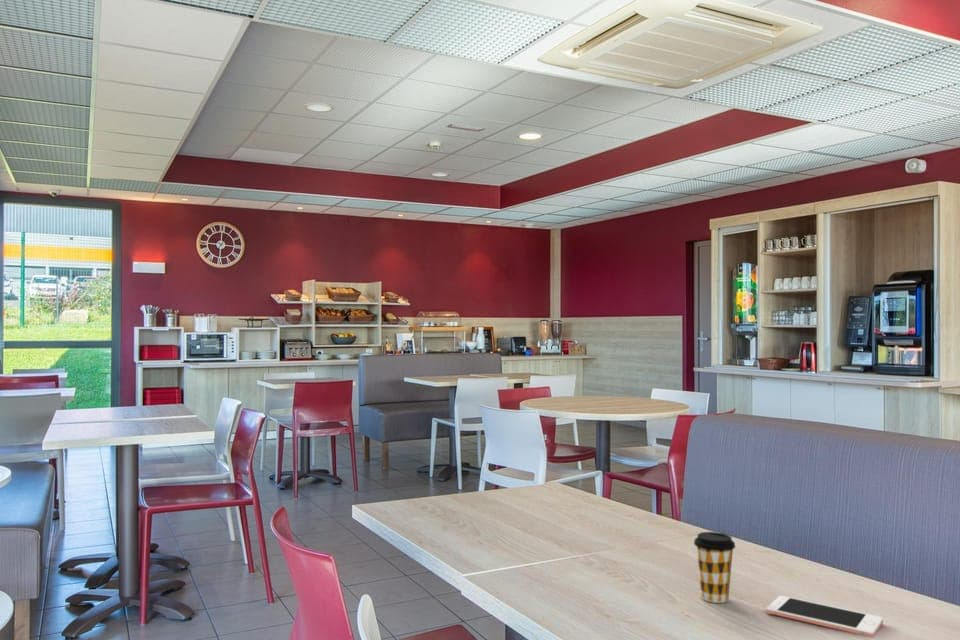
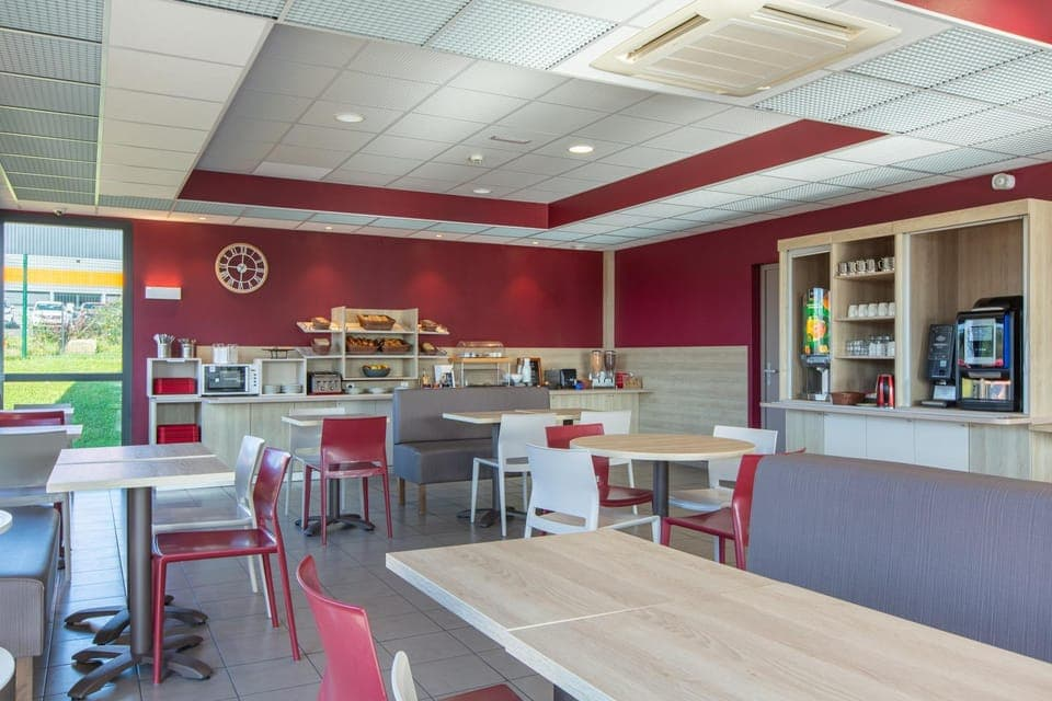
- coffee cup [693,531,736,604]
- cell phone [765,595,884,638]
